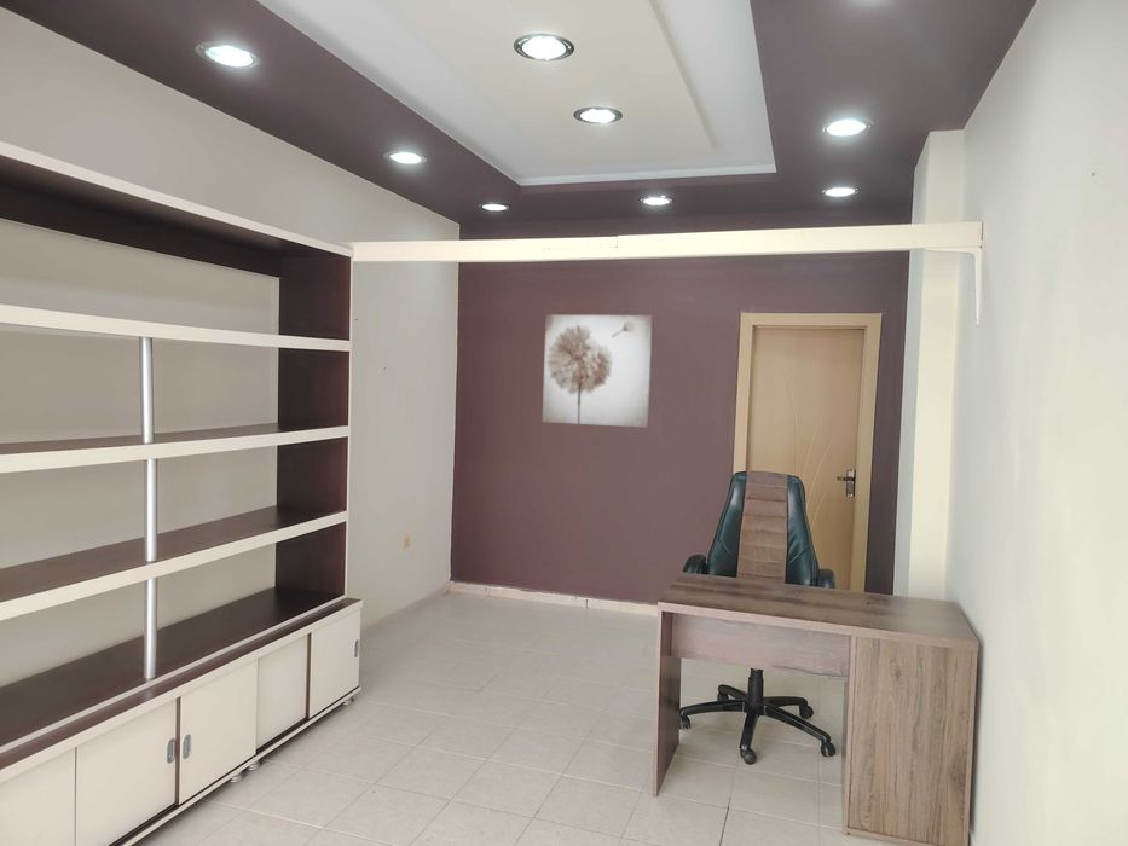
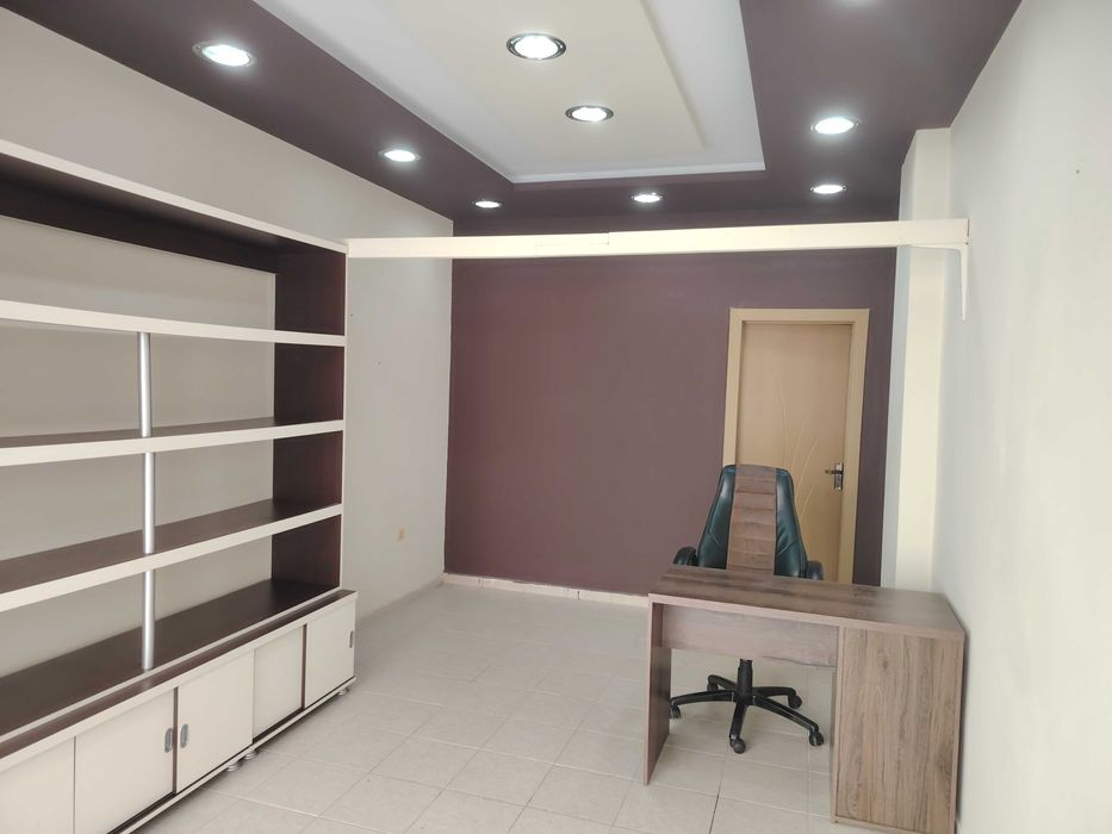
- wall art [542,313,654,429]
